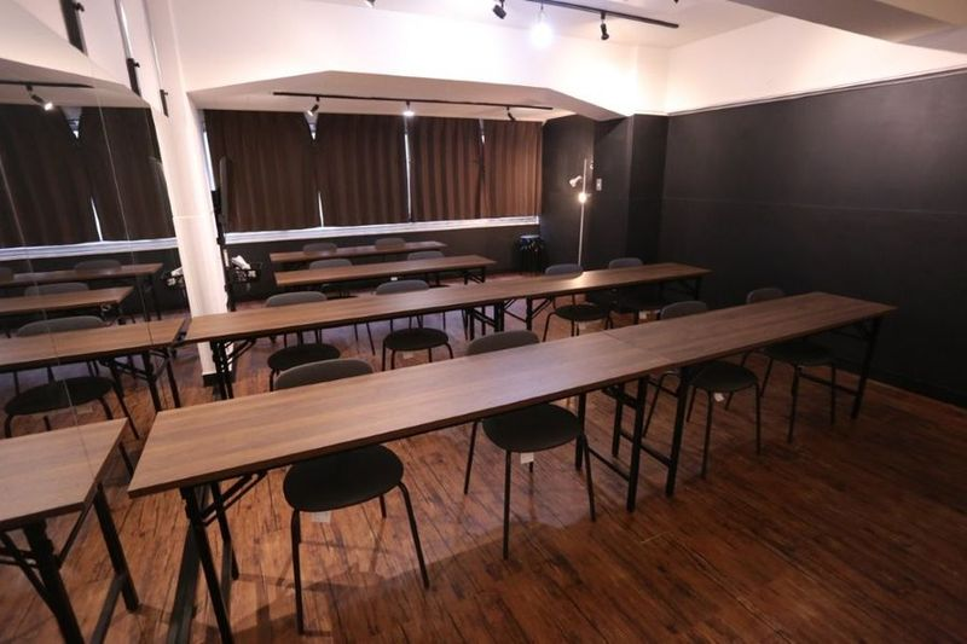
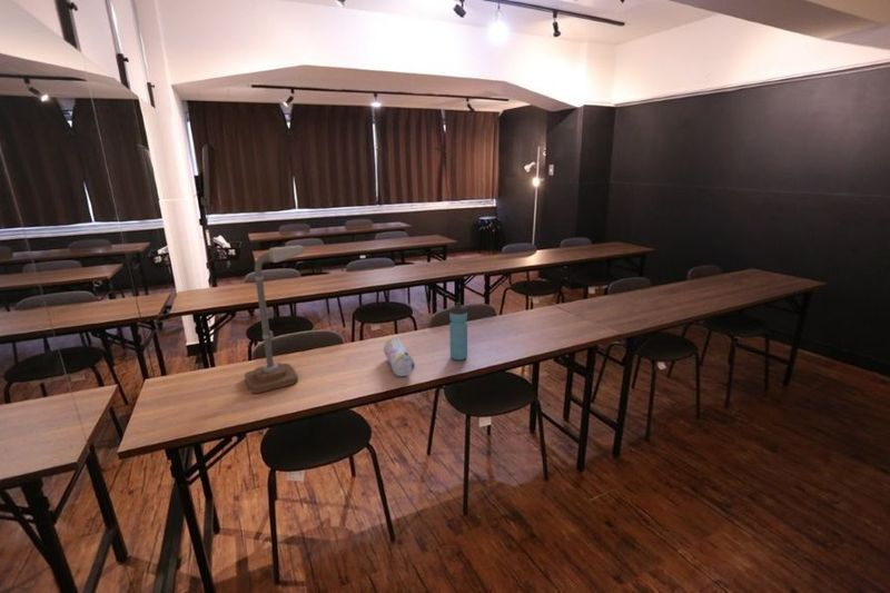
+ desk lamp [244,245,306,394]
+ water bottle [448,302,468,362]
+ pencil case [383,337,416,377]
